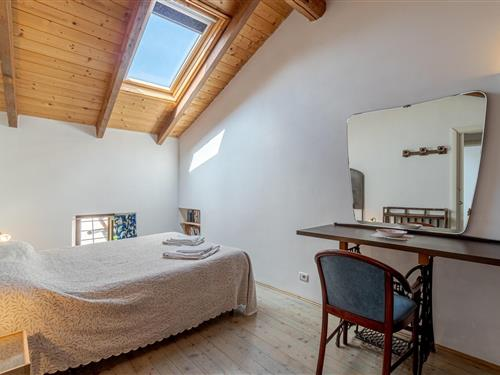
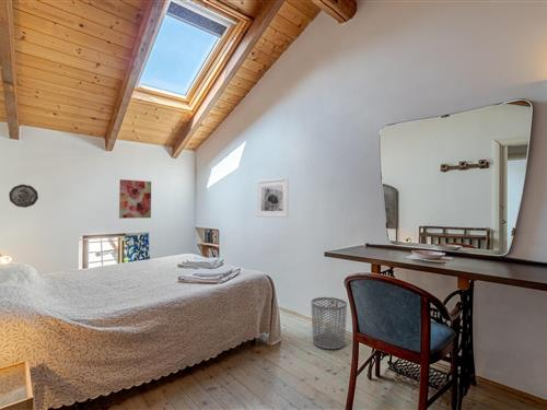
+ decorative plate [8,184,39,209]
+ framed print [256,177,290,219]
+ waste bin [311,296,348,350]
+ wall art [118,178,152,220]
